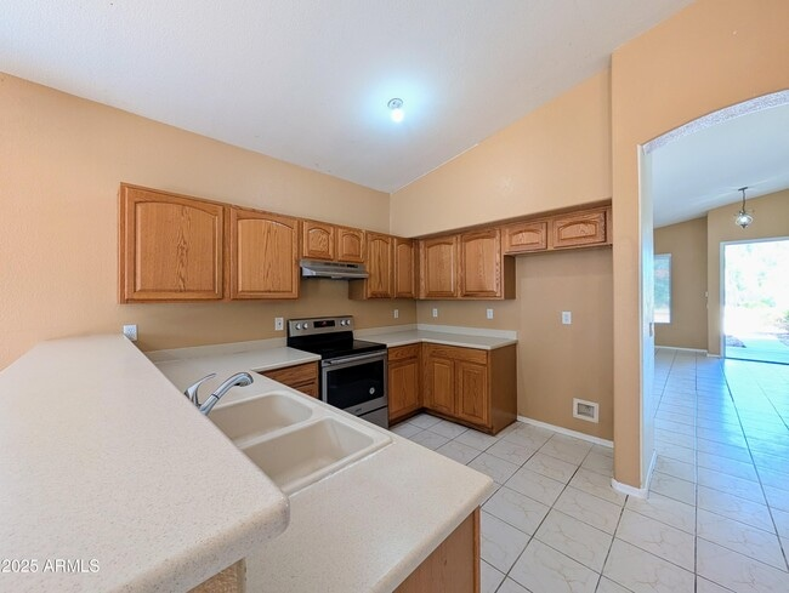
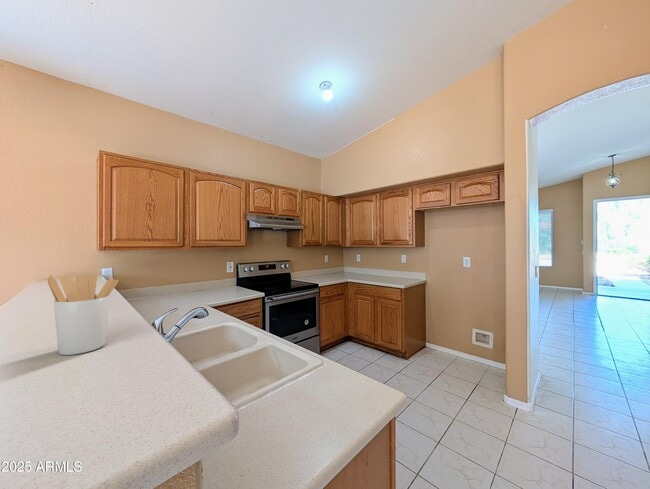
+ utensil holder [46,273,119,356]
